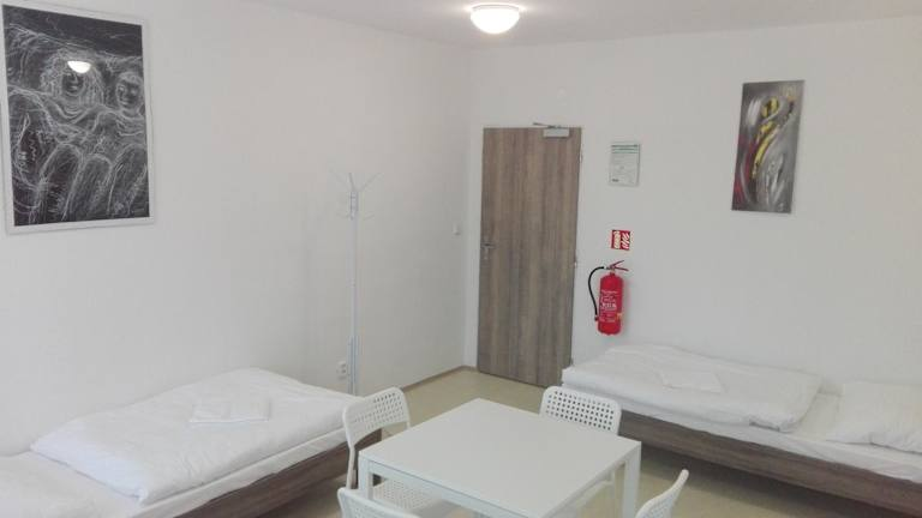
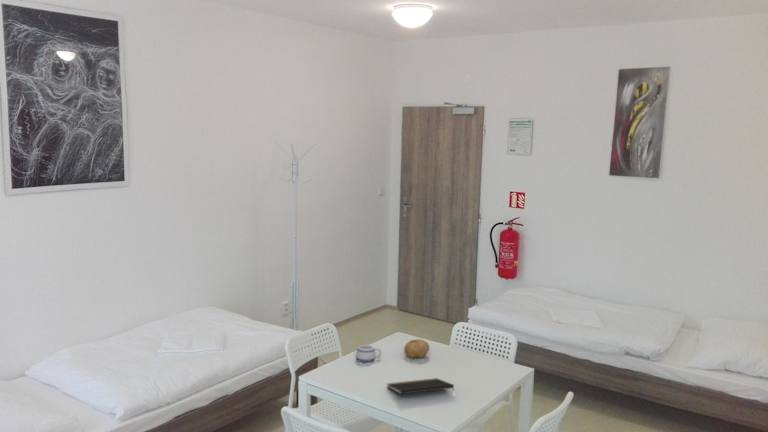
+ mug [355,344,382,363]
+ fruit [403,338,430,359]
+ notepad [386,377,455,395]
